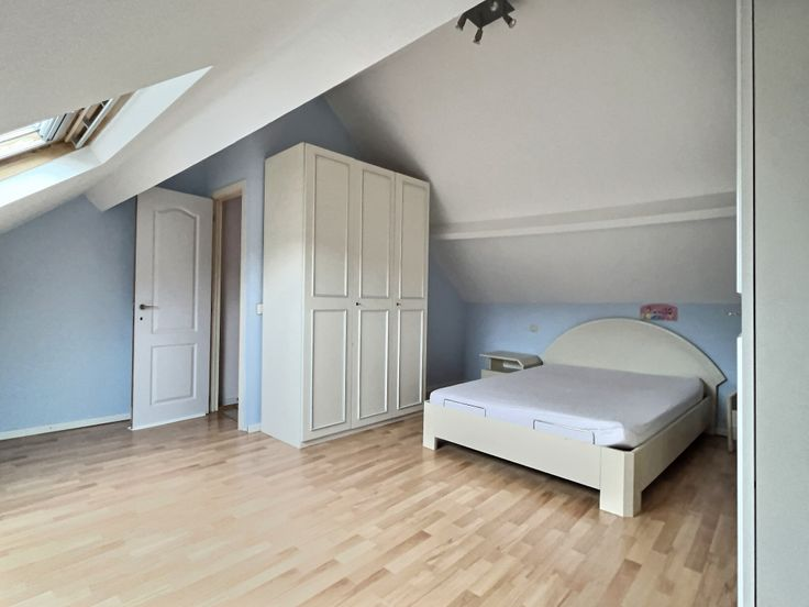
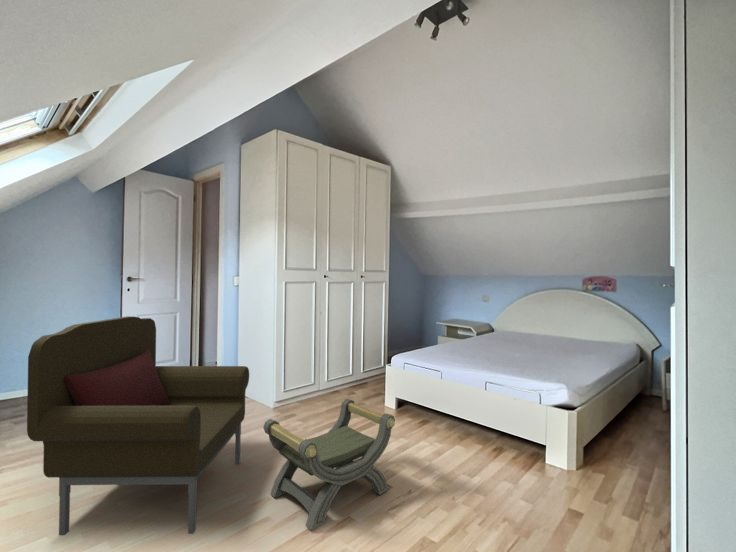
+ stool [262,398,396,532]
+ armchair [26,315,250,536]
